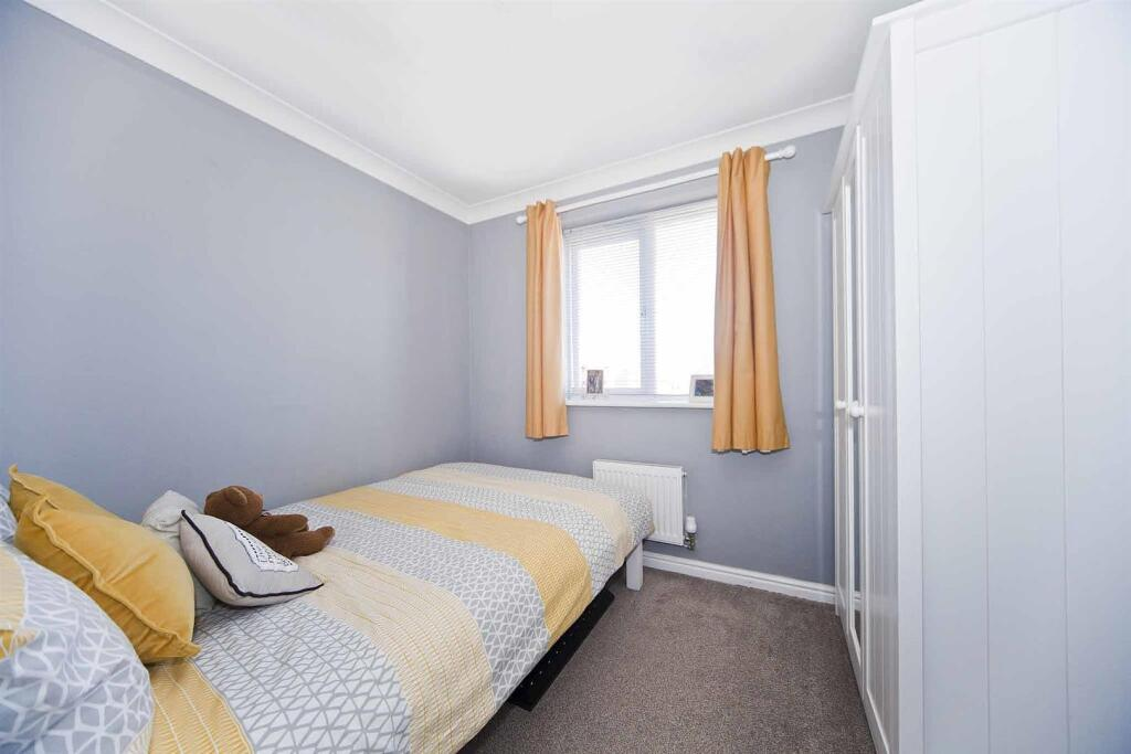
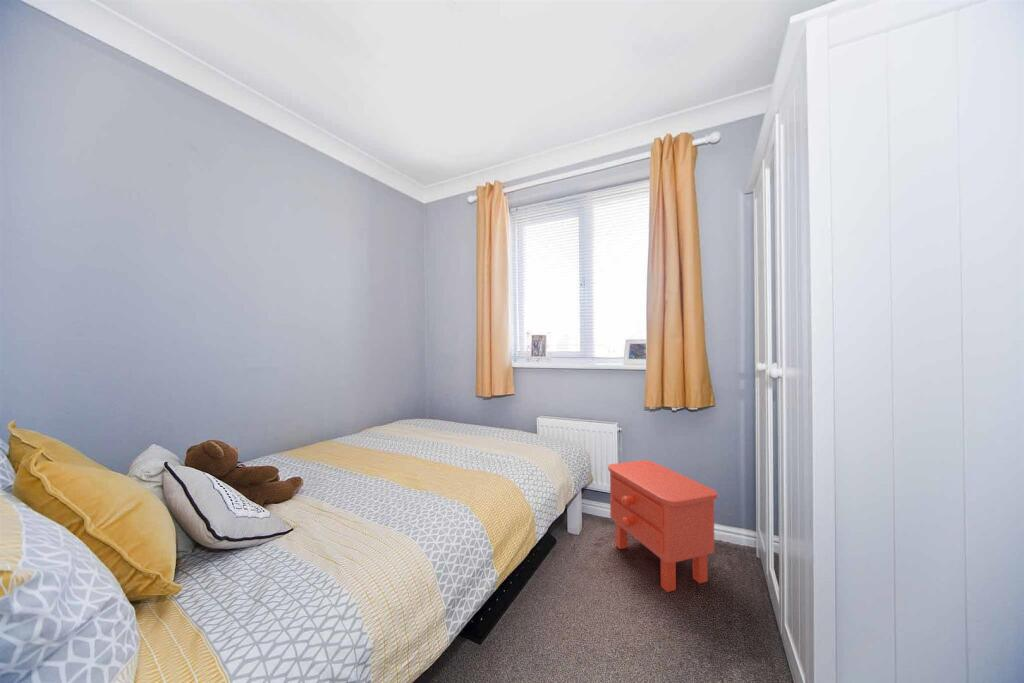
+ nightstand [607,459,719,593]
